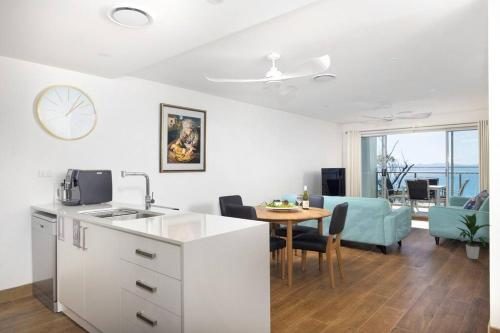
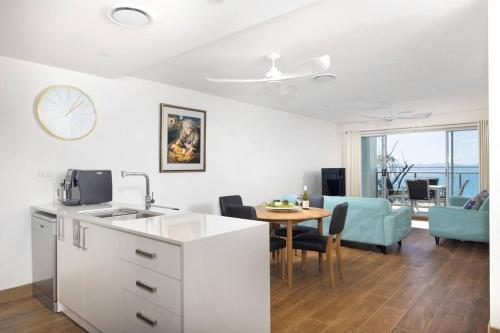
- indoor plant [449,212,490,260]
